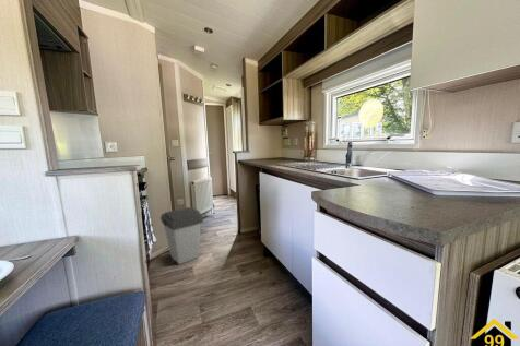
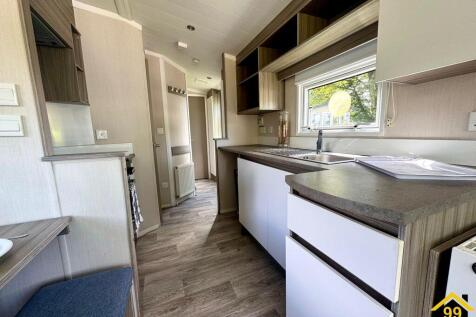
- trash can [159,206,203,265]
